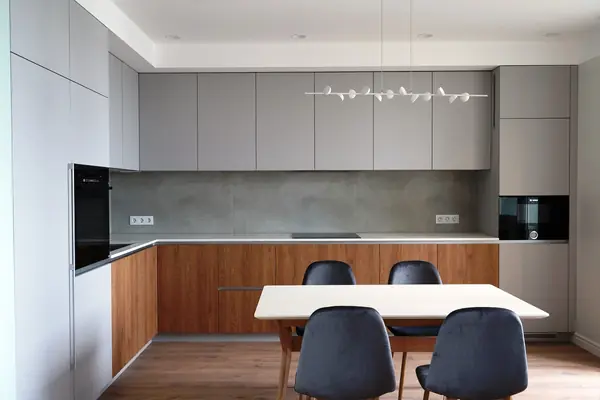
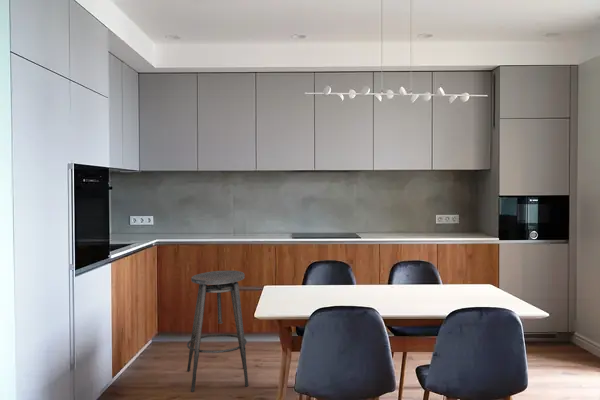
+ stool [186,270,249,393]
